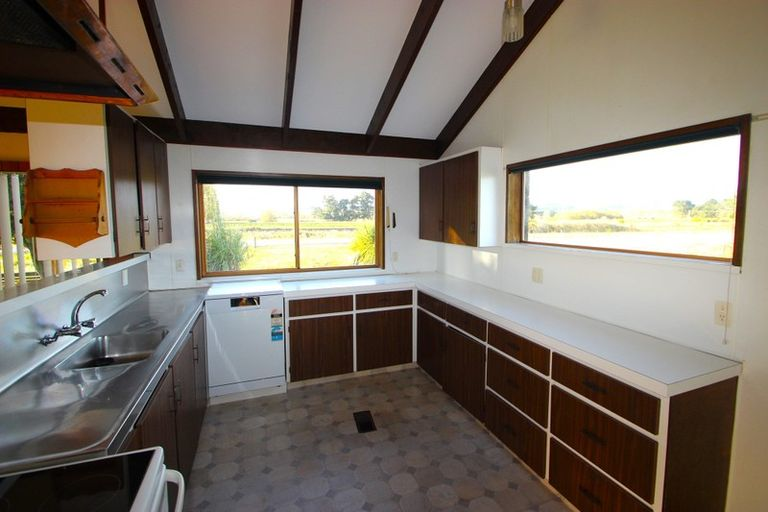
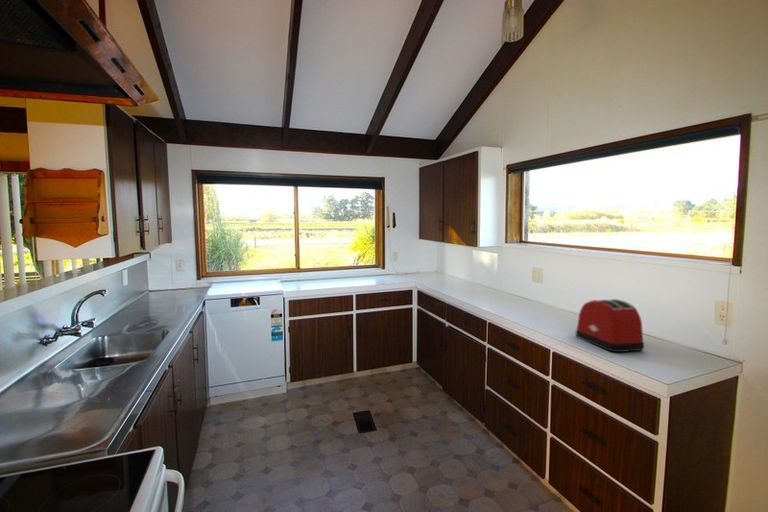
+ toaster [575,298,645,353]
